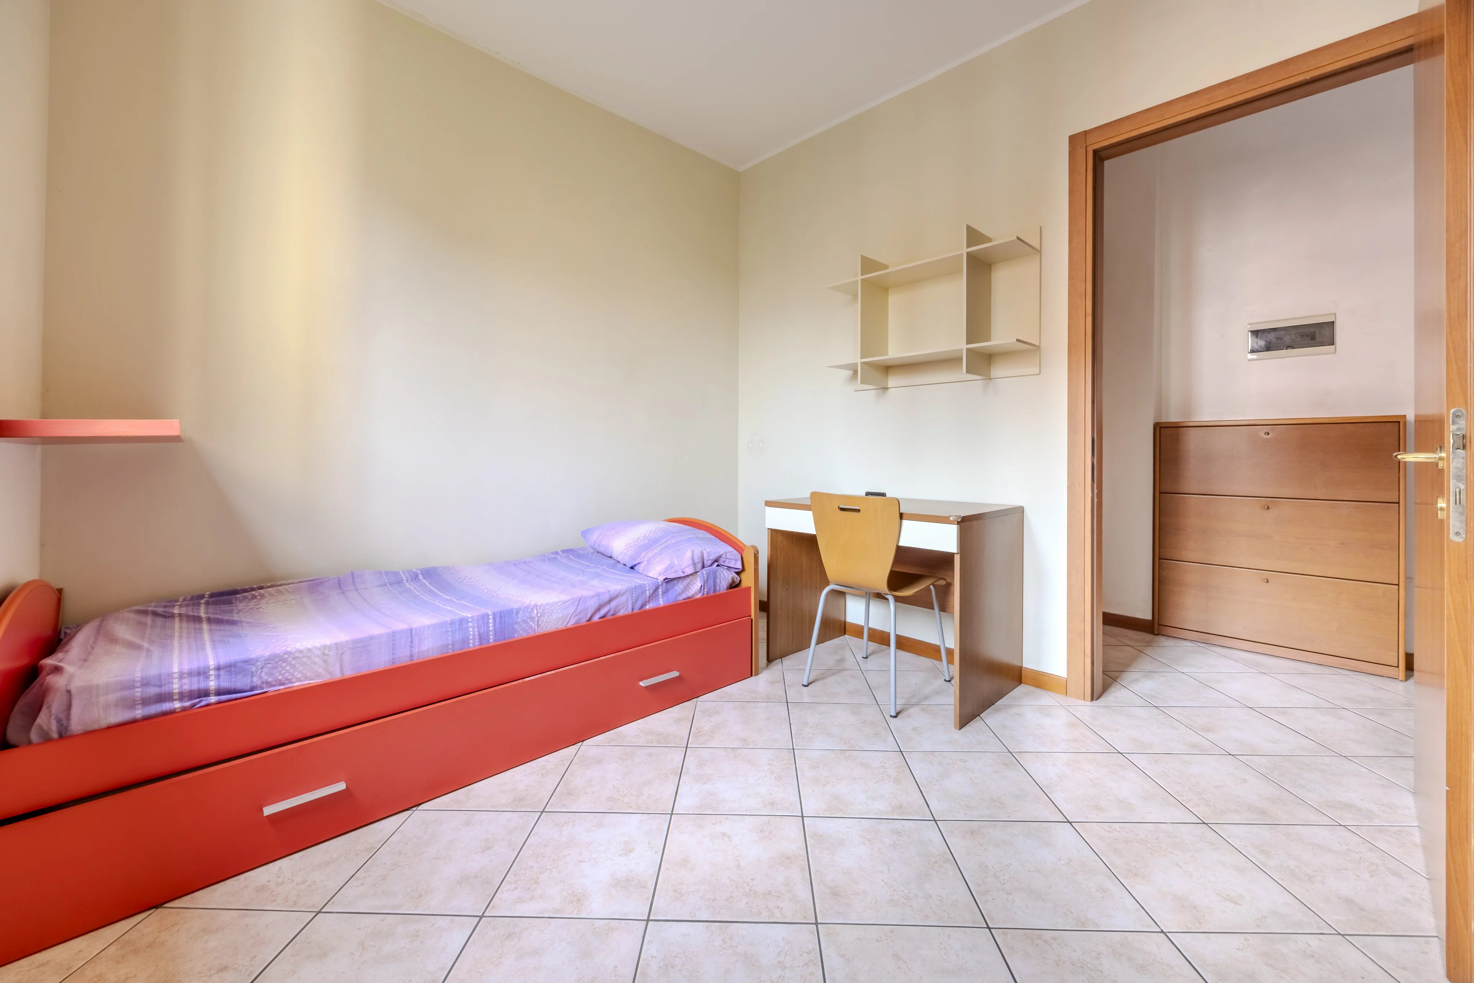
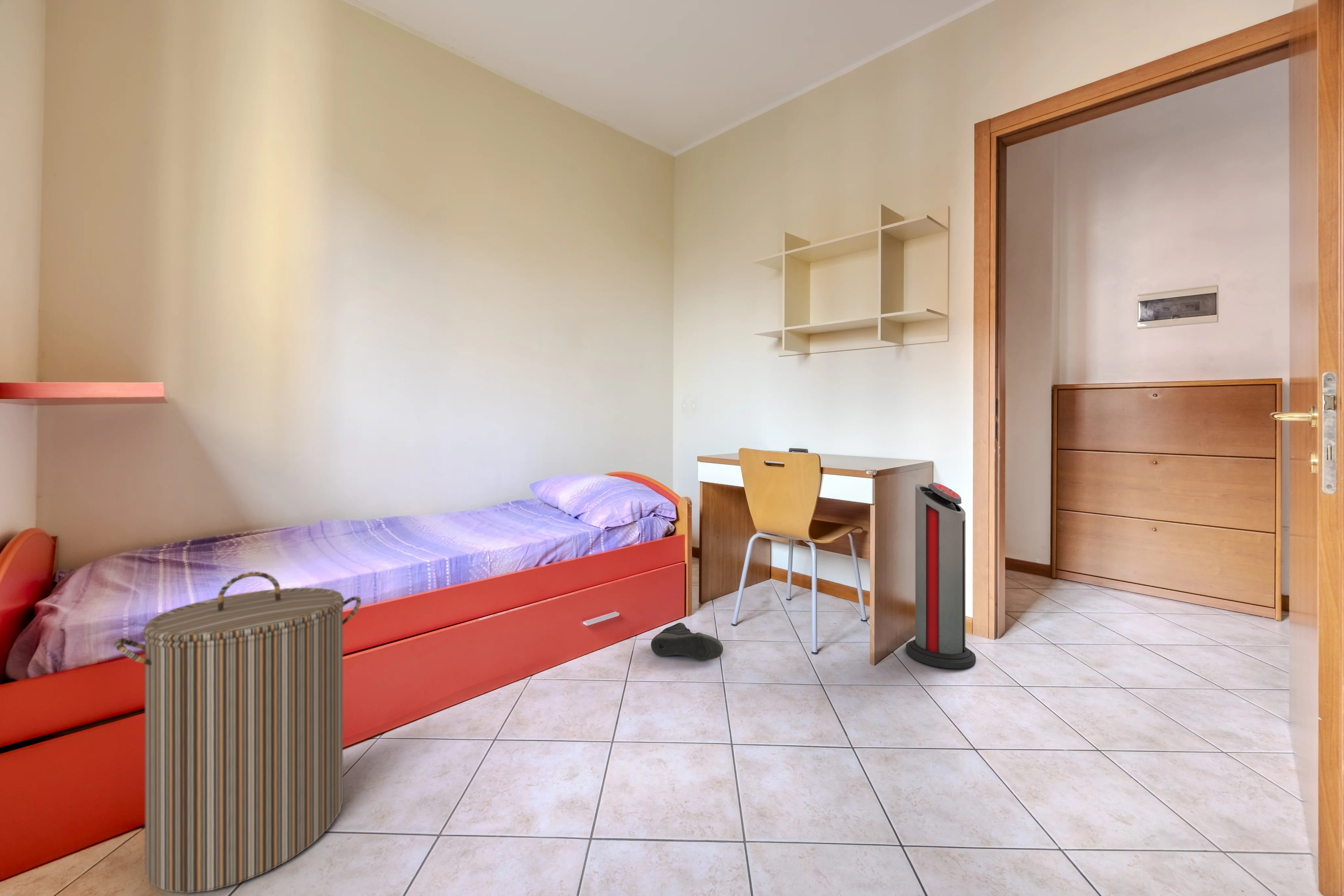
+ laundry hamper [114,572,361,893]
+ sneaker [651,622,724,661]
+ air purifier [906,482,976,669]
